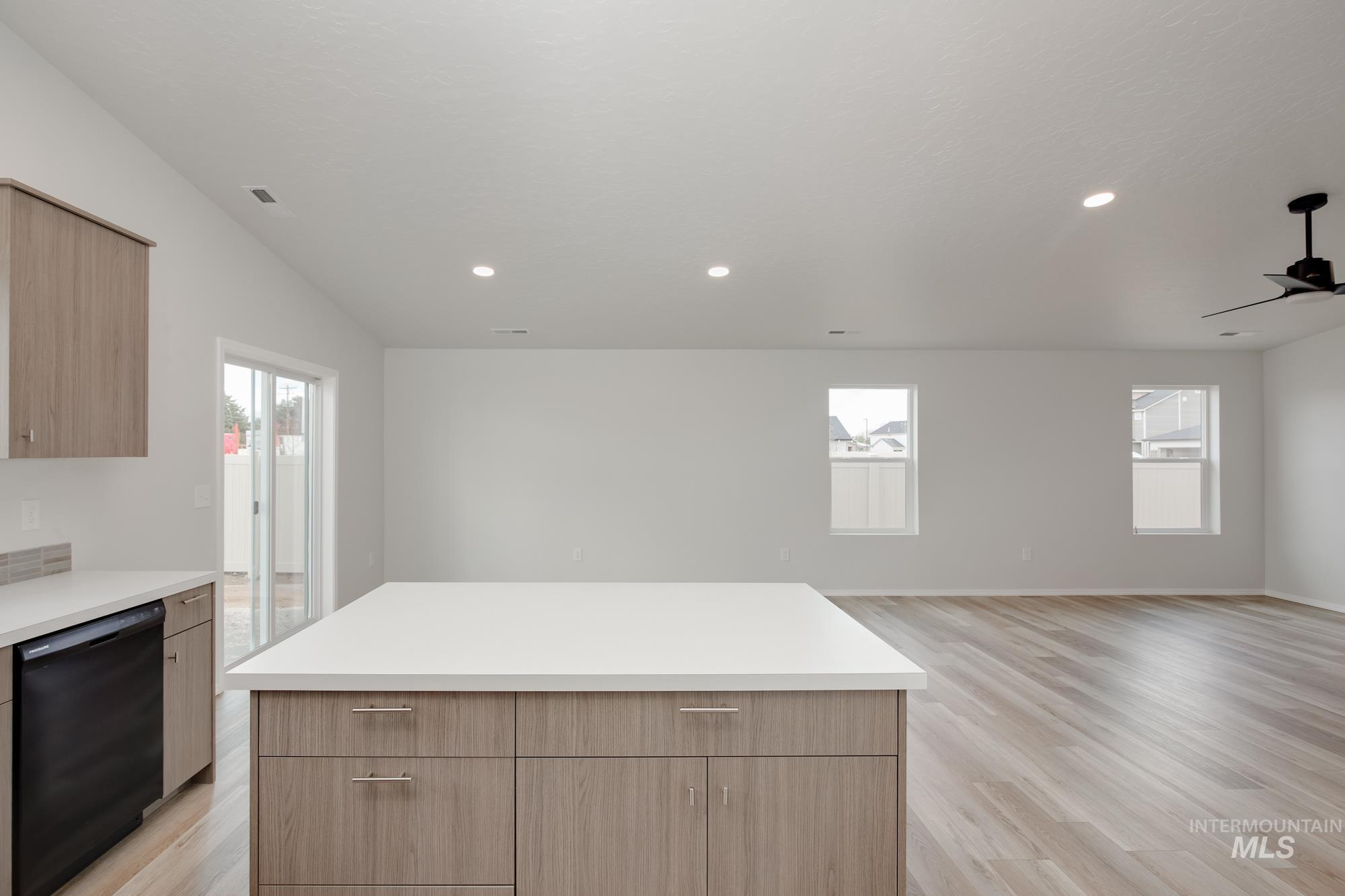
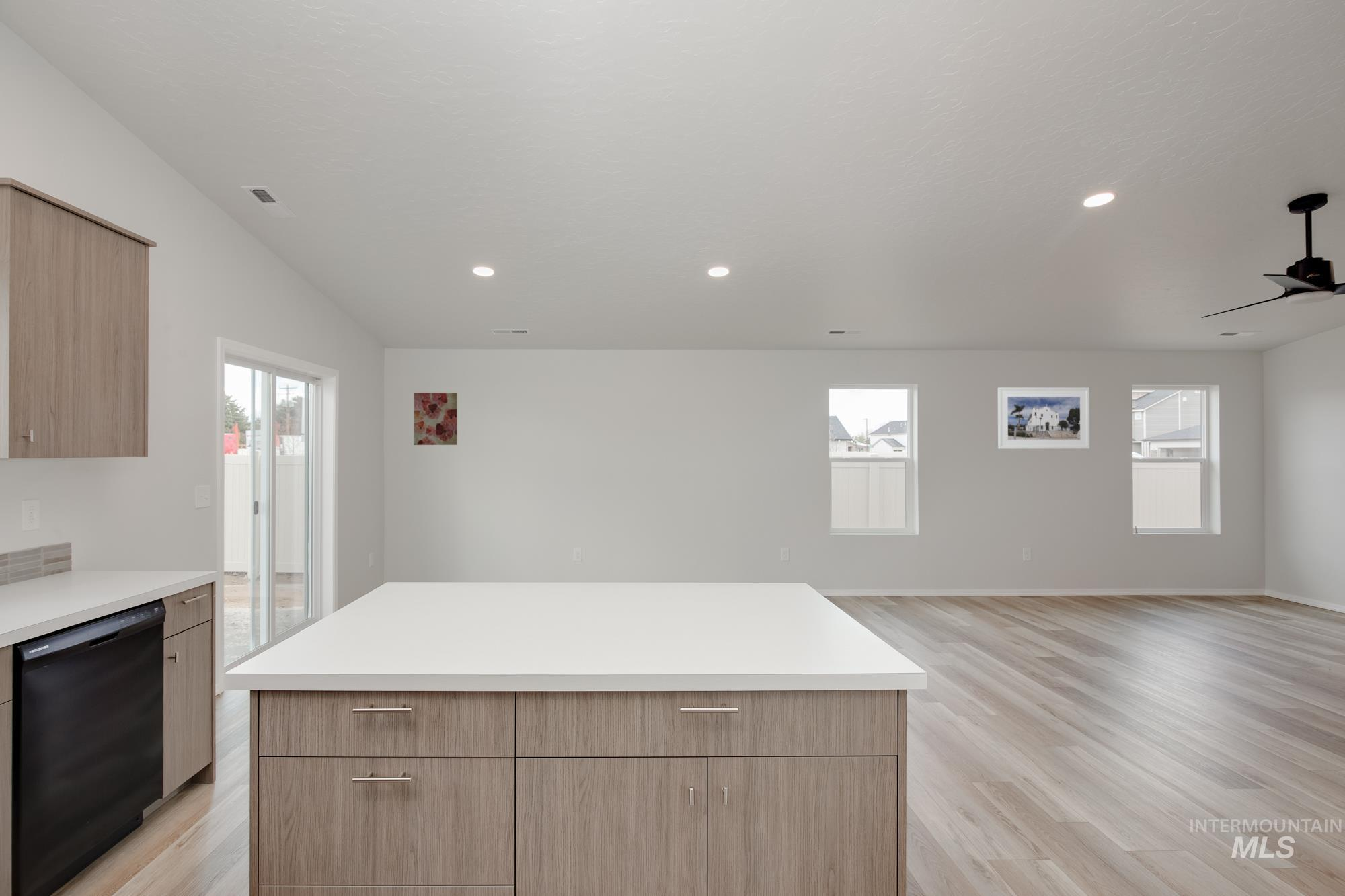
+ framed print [997,386,1090,450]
+ wall art [414,392,458,446]
